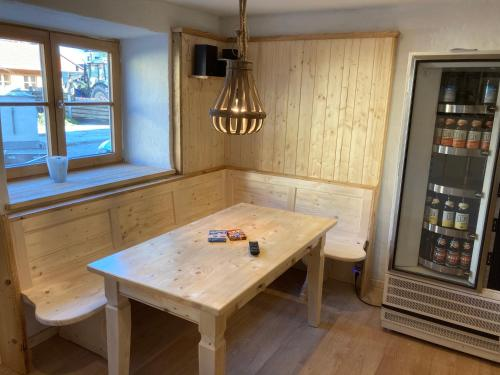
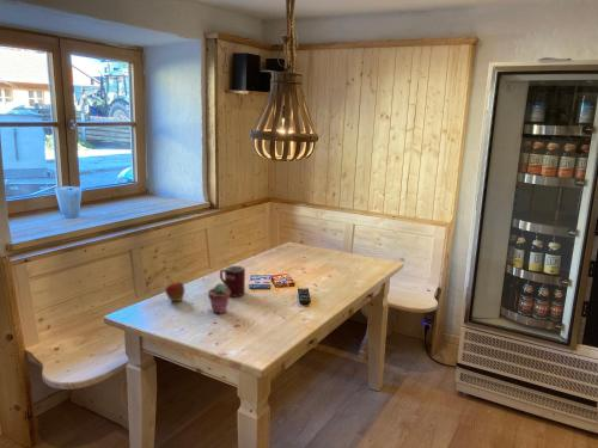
+ mug [219,264,246,297]
+ apple [164,278,185,302]
+ potted succulent [207,282,231,314]
